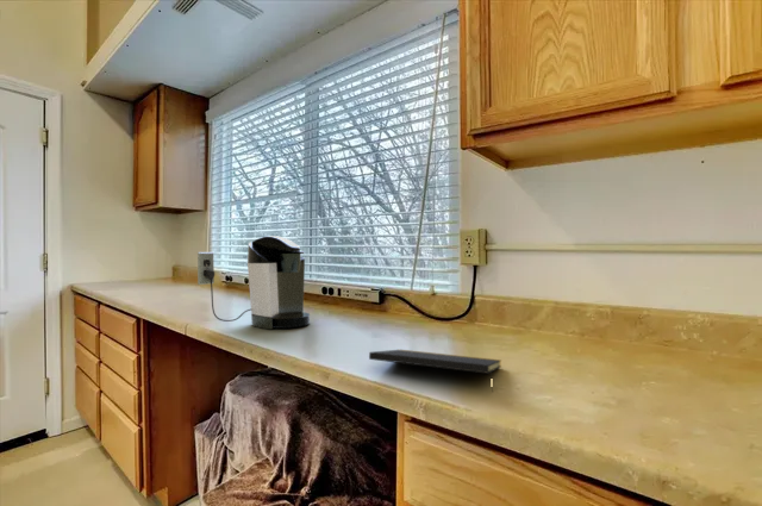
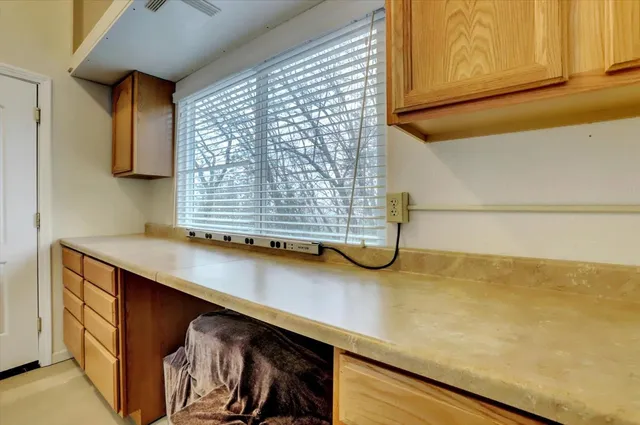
- coffee maker [196,235,311,330]
- notepad [368,349,502,393]
